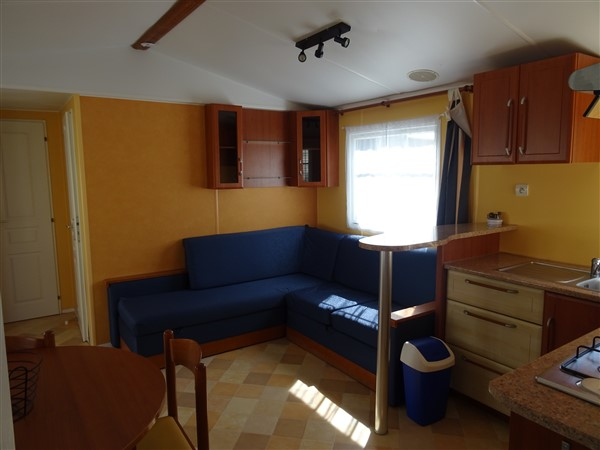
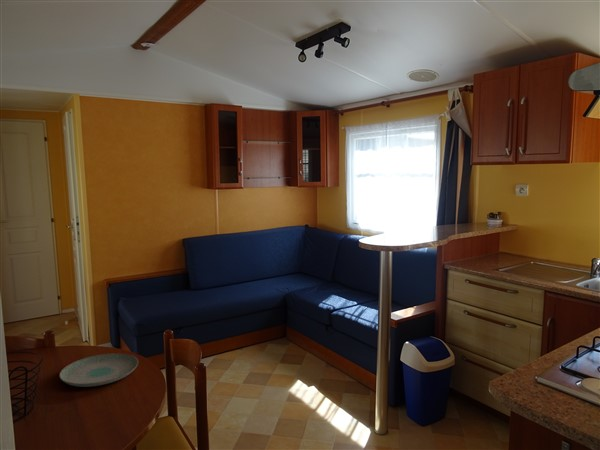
+ plate [58,352,139,388]
